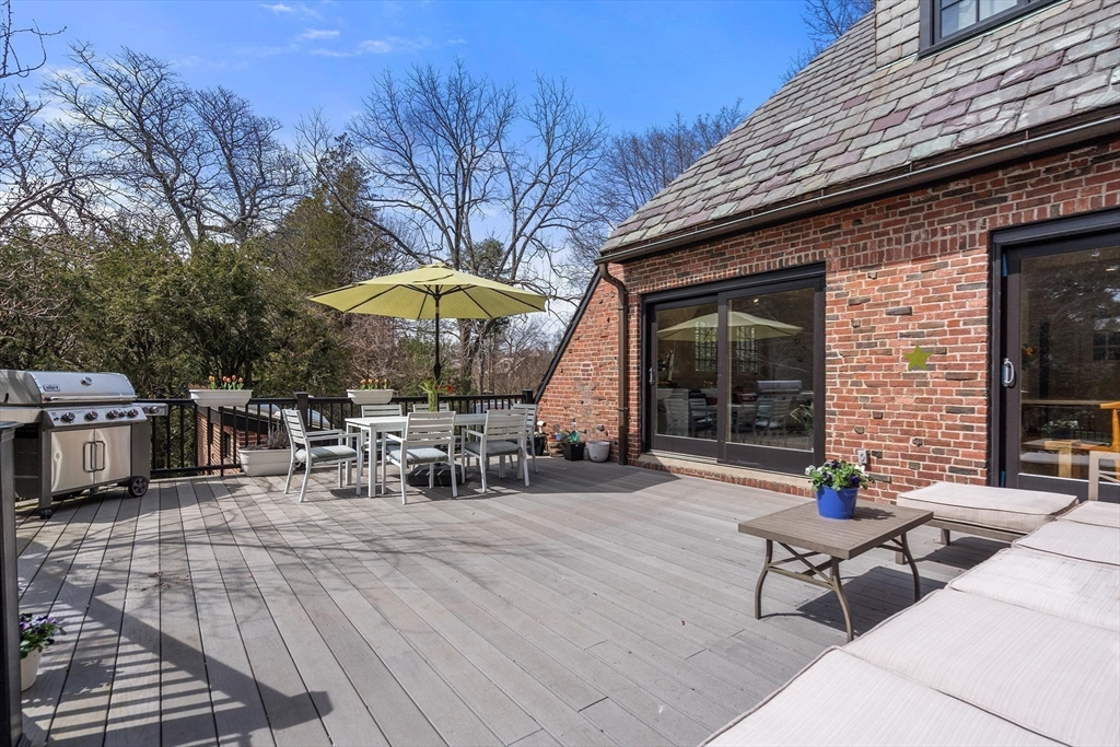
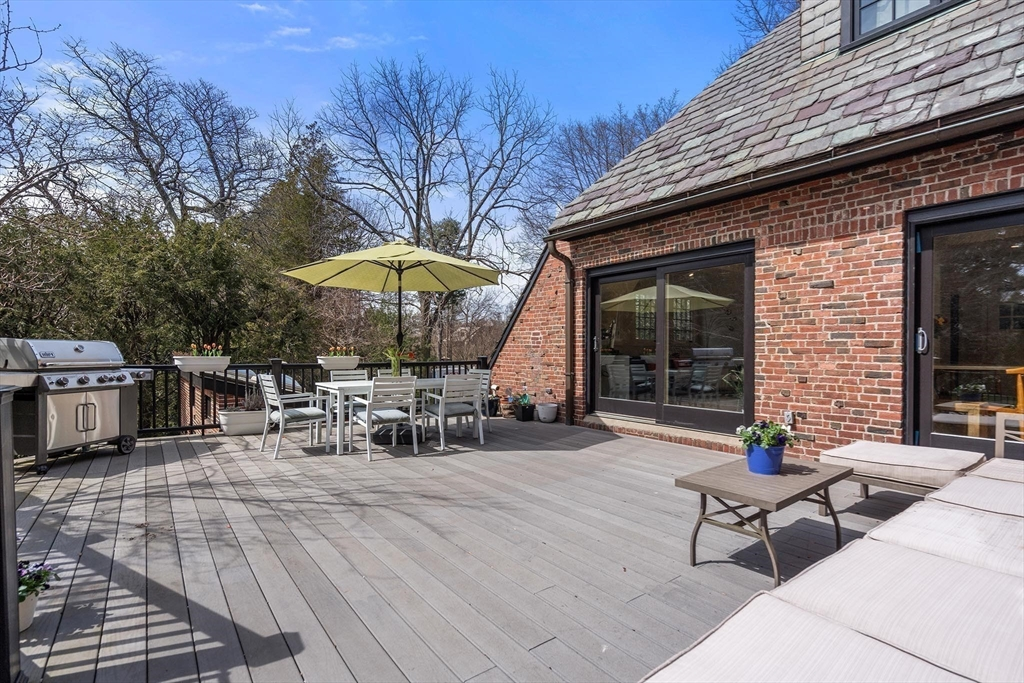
- decorative star [901,342,934,372]
